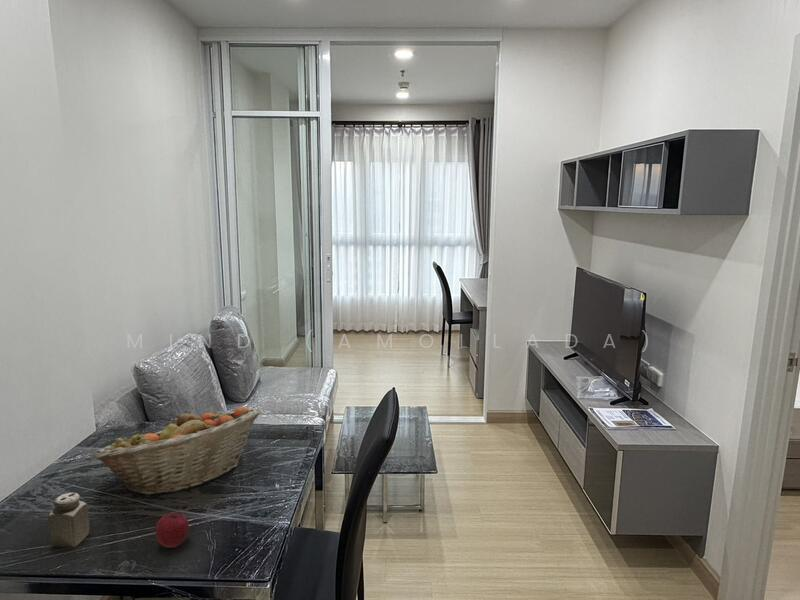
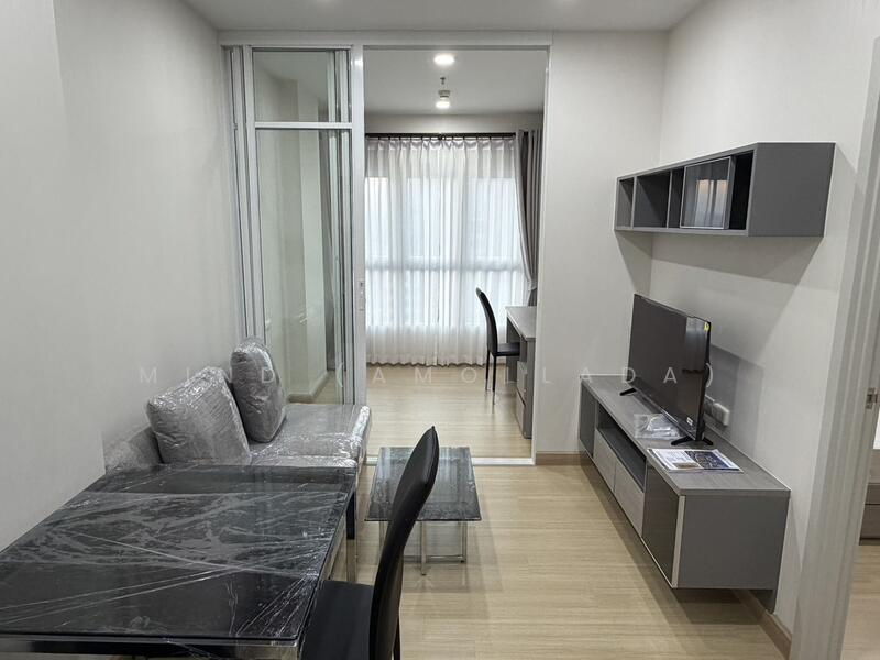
- salt shaker [47,492,90,548]
- fruit basket [92,406,261,496]
- apple [154,512,190,549]
